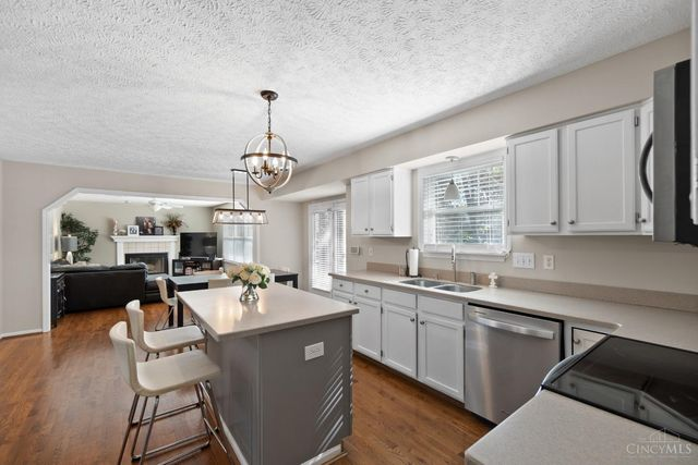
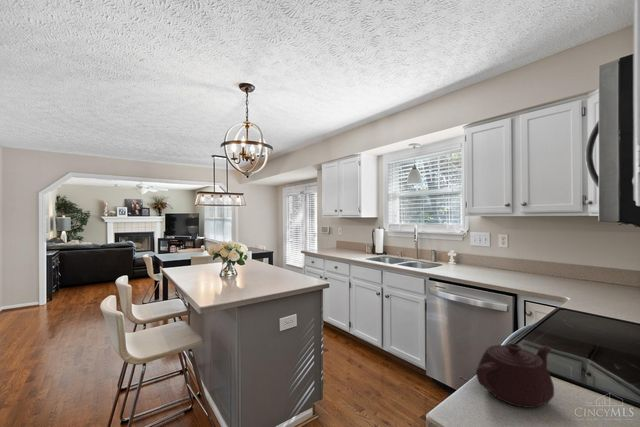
+ teapot [475,342,555,409]
